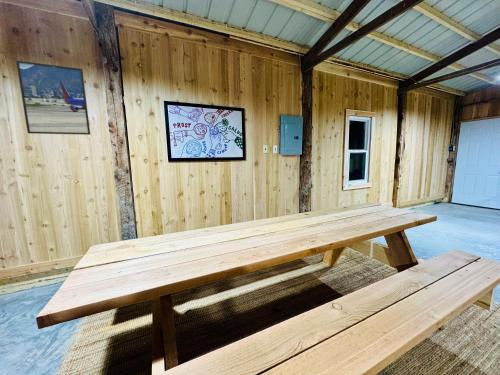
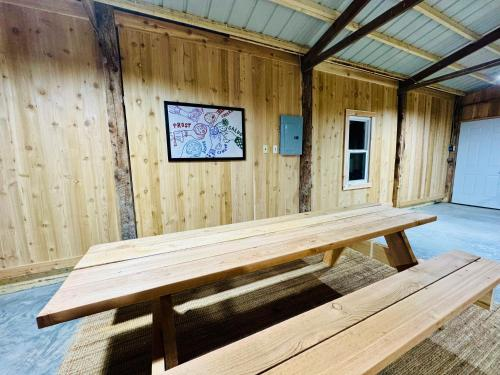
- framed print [15,59,91,136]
